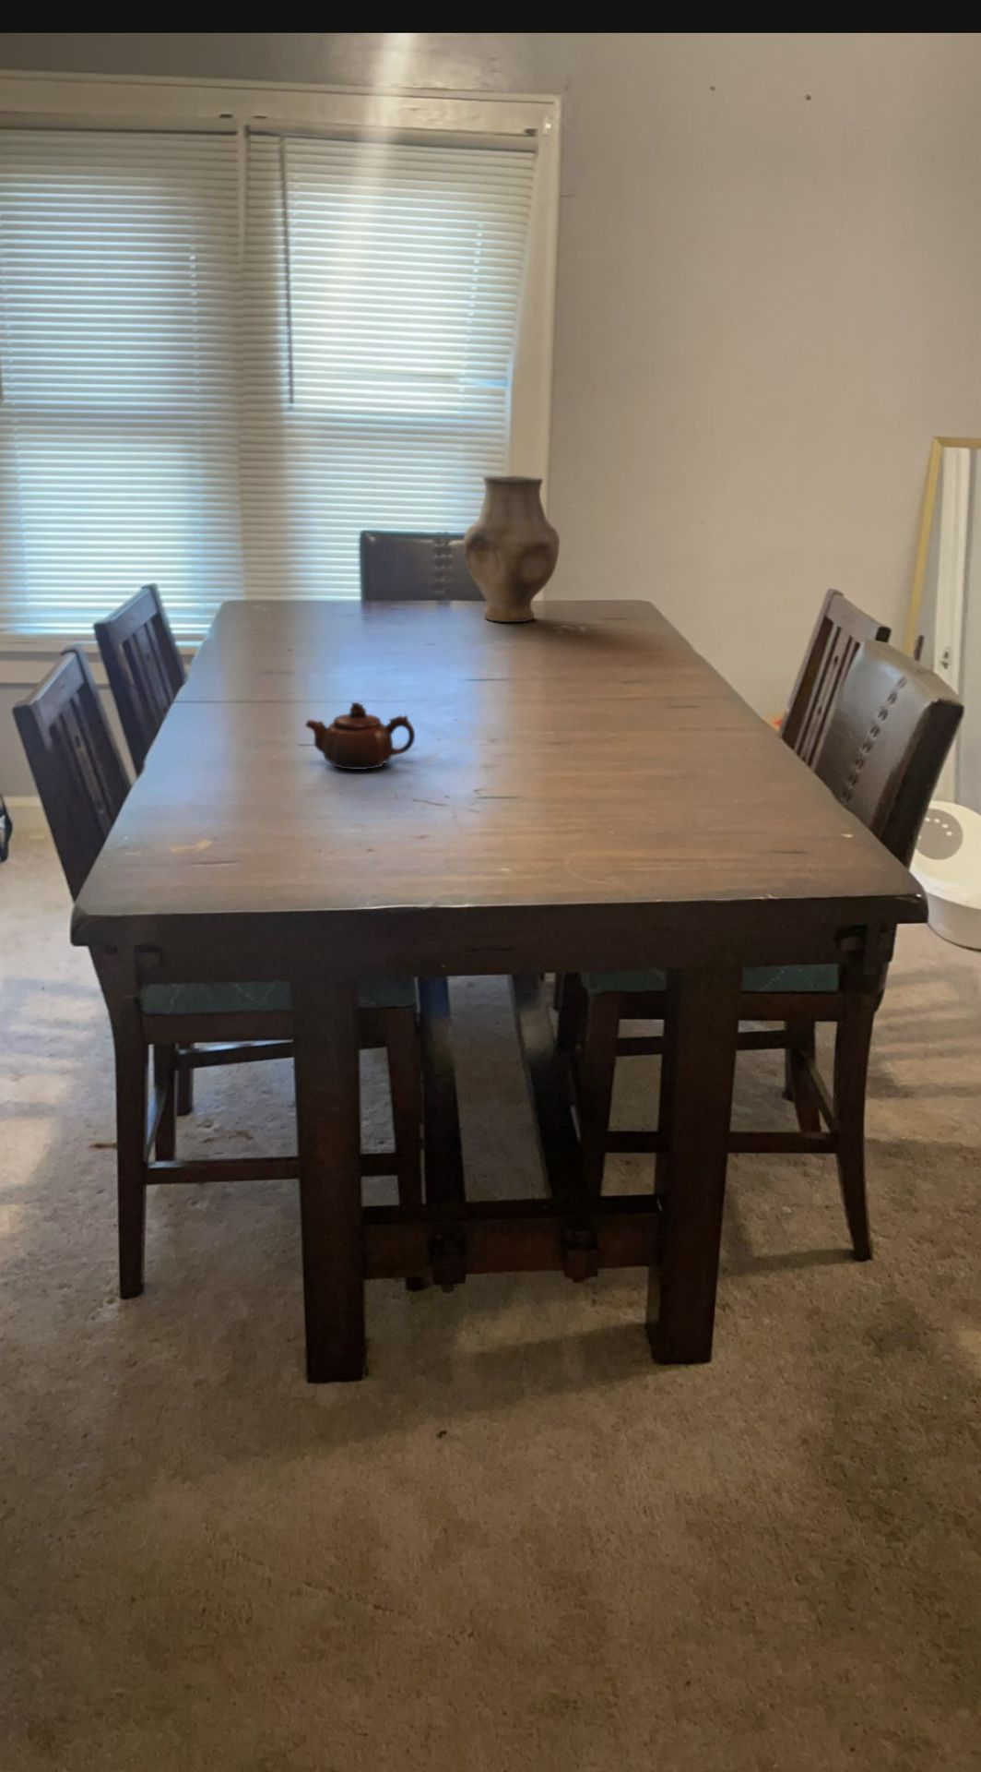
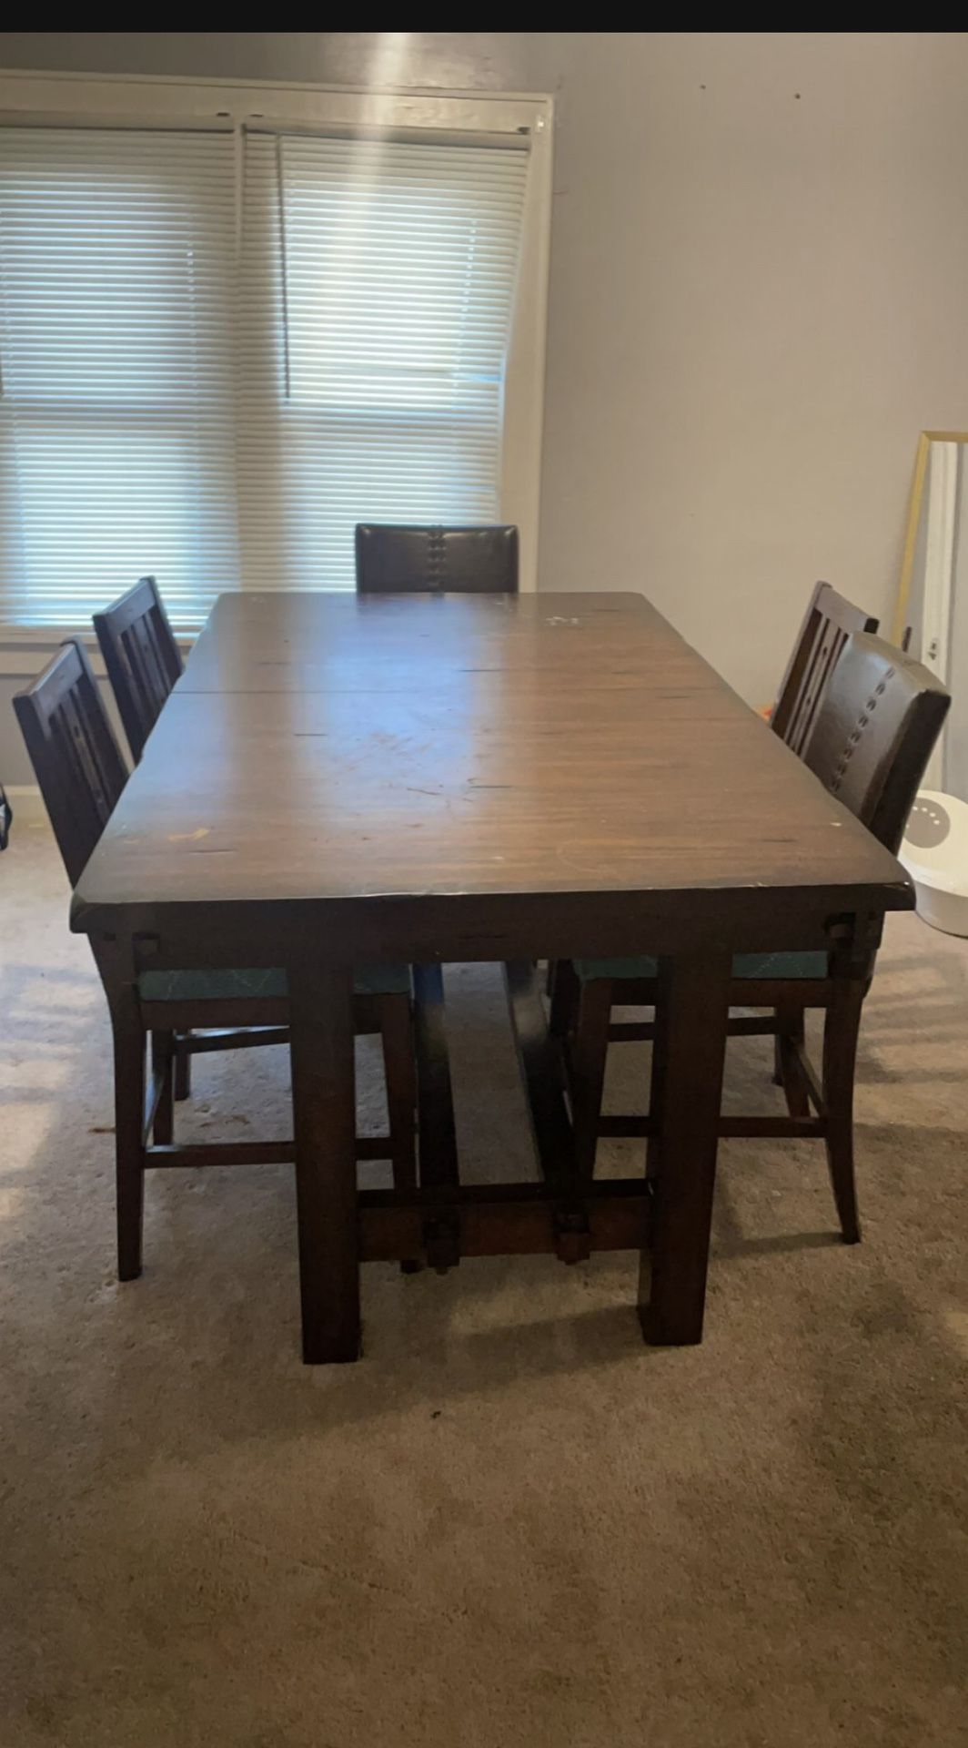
- vase [463,474,561,622]
- teapot [304,701,416,771]
